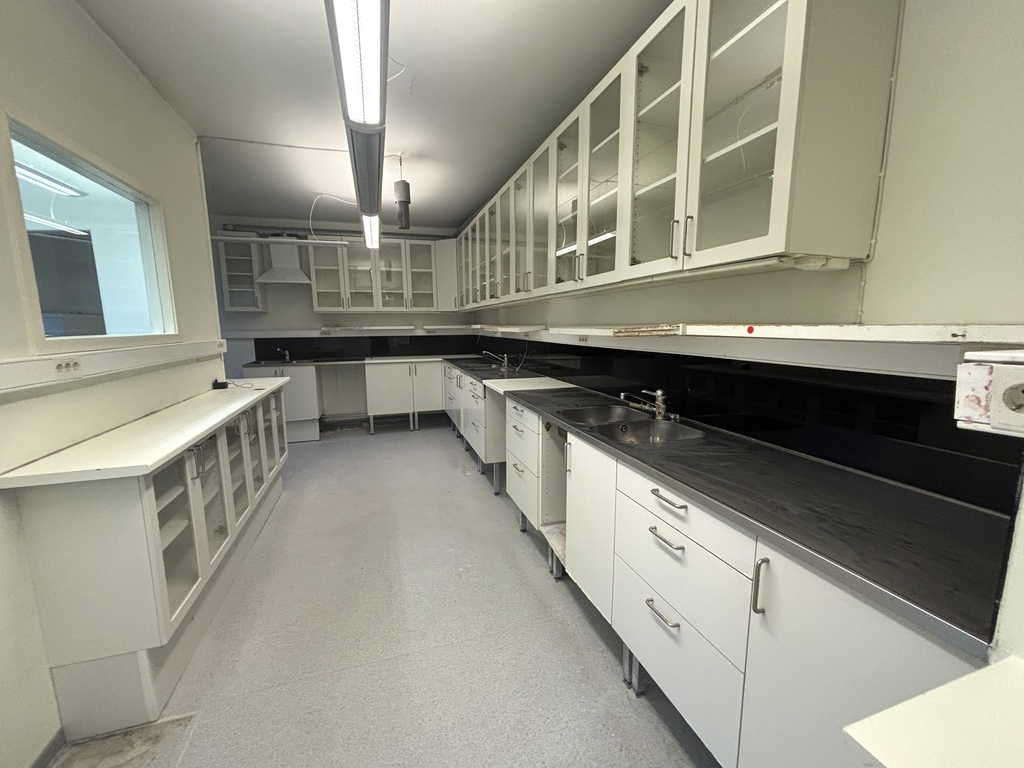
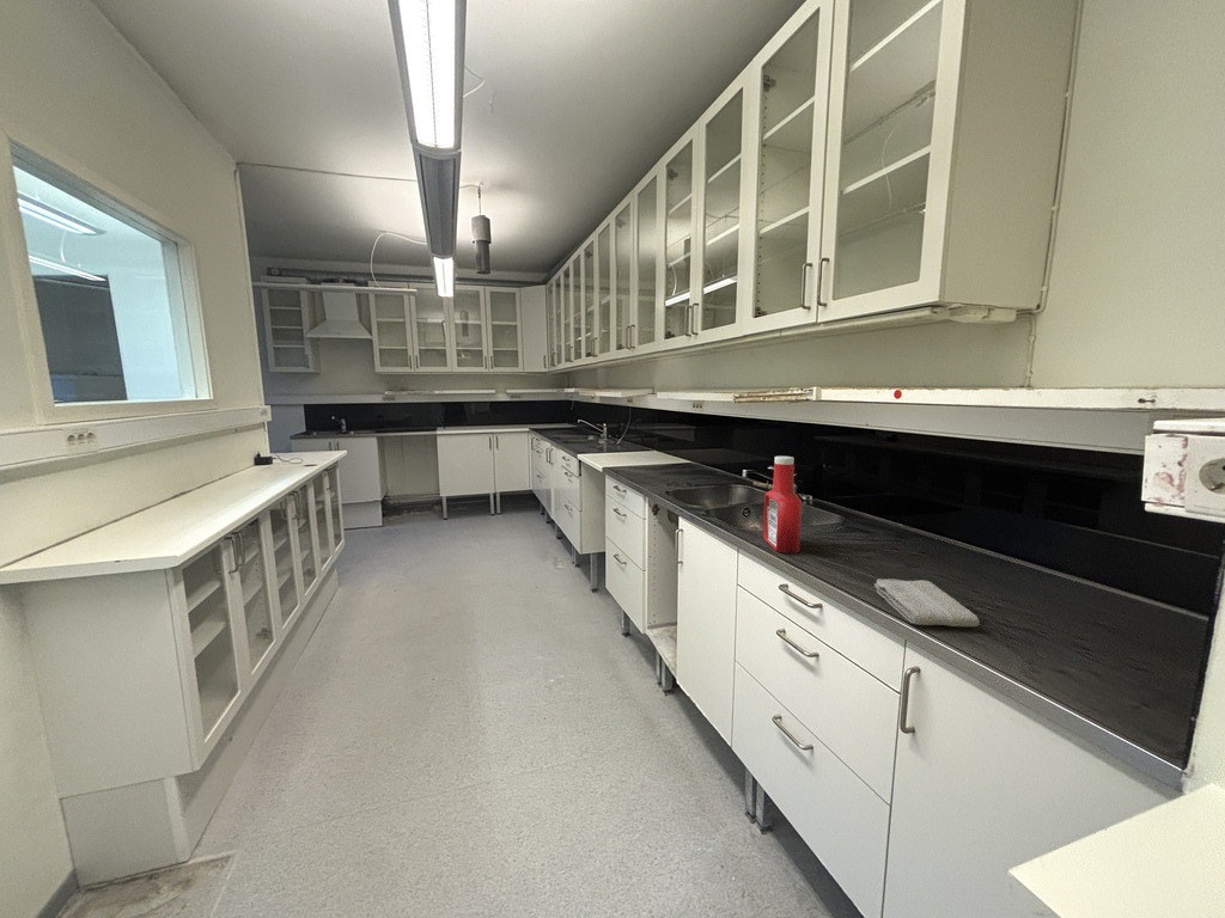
+ soap bottle [762,455,803,555]
+ washcloth [873,577,981,628]
